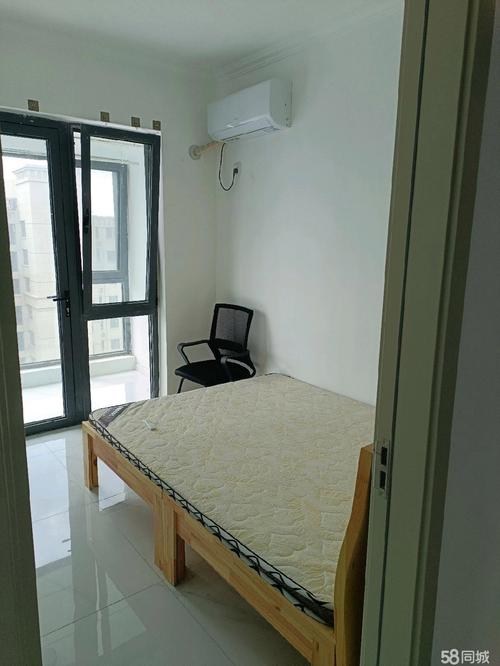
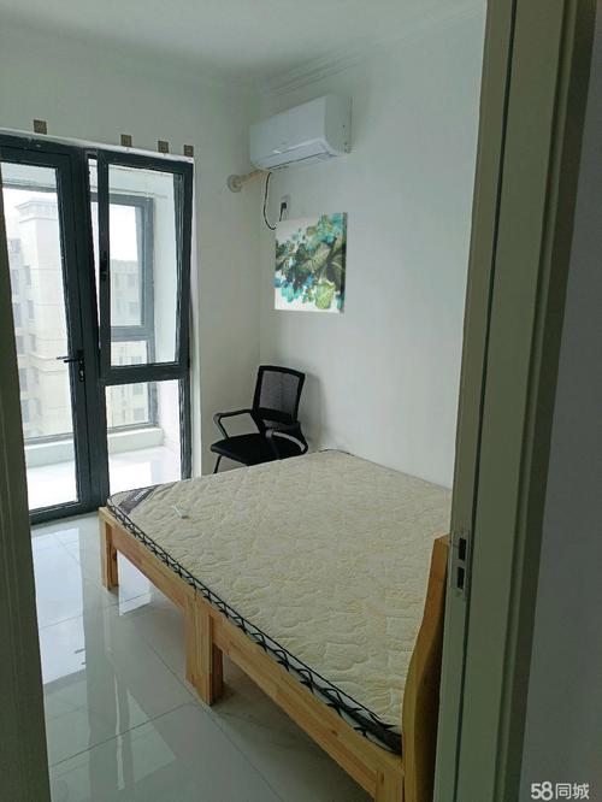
+ wall art [273,211,349,314]
